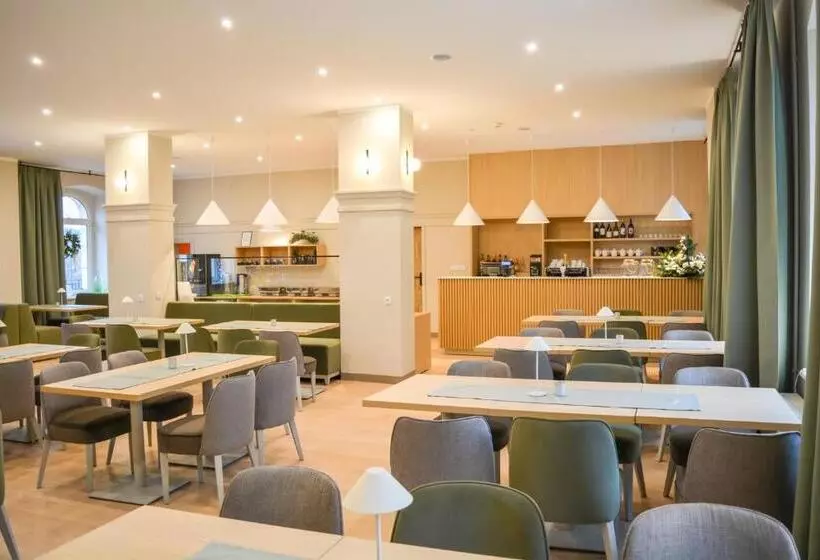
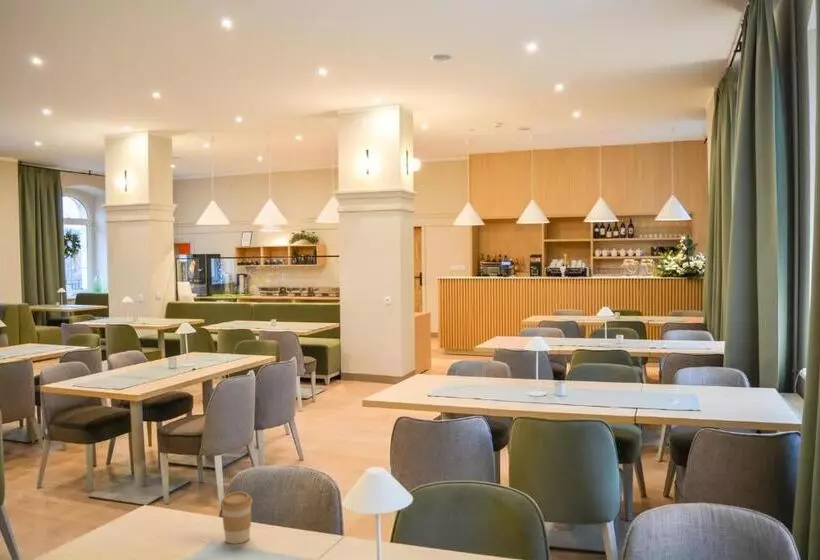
+ coffee cup [219,491,254,545]
